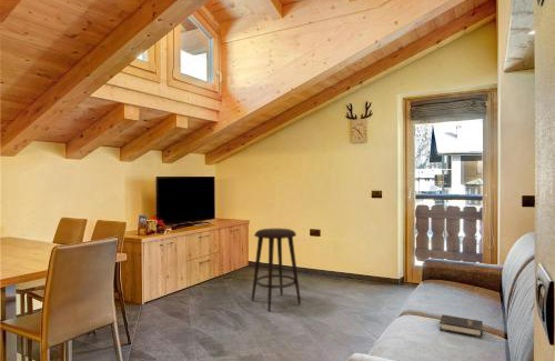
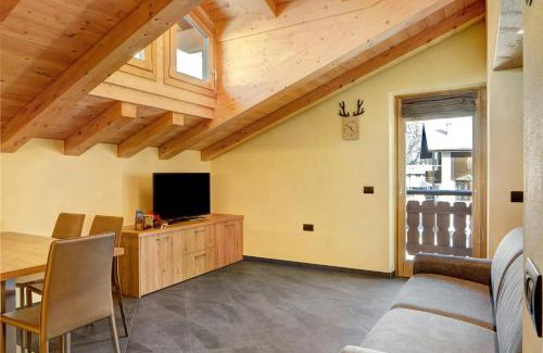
- stool [251,228,302,312]
- hardback book [438,313,484,339]
